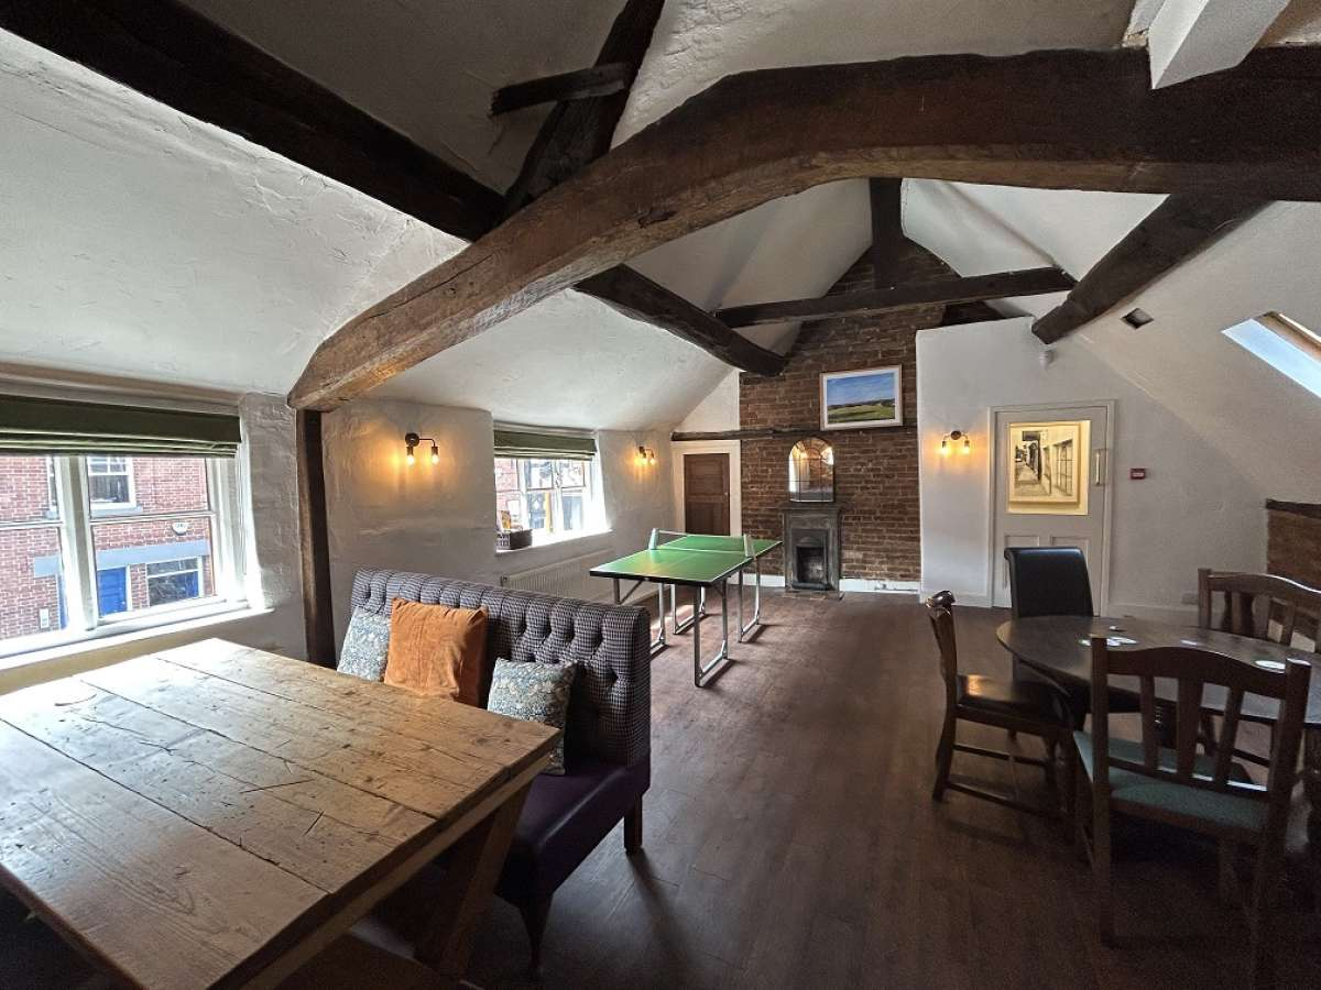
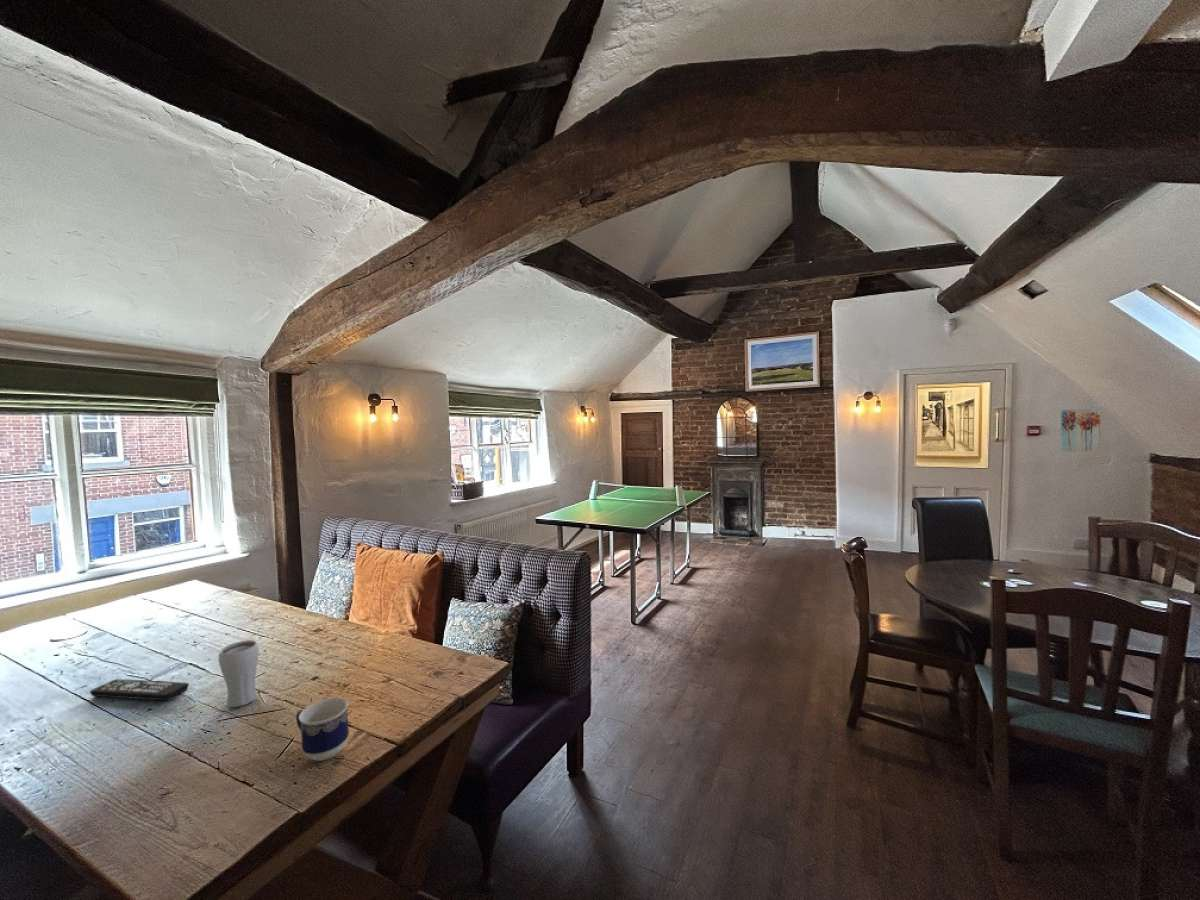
+ cup [295,697,350,762]
+ wall art [1060,408,1101,452]
+ remote control [89,678,190,701]
+ drinking glass [218,639,260,708]
